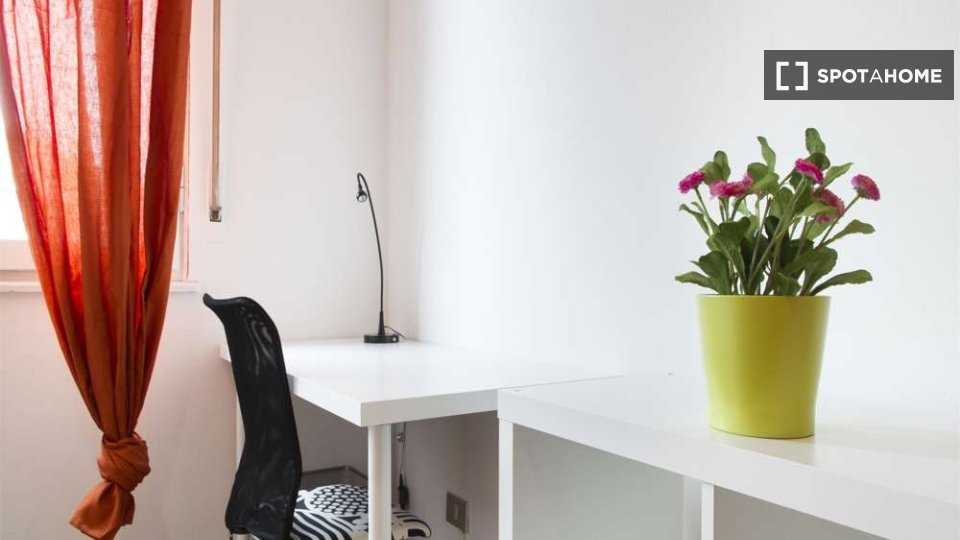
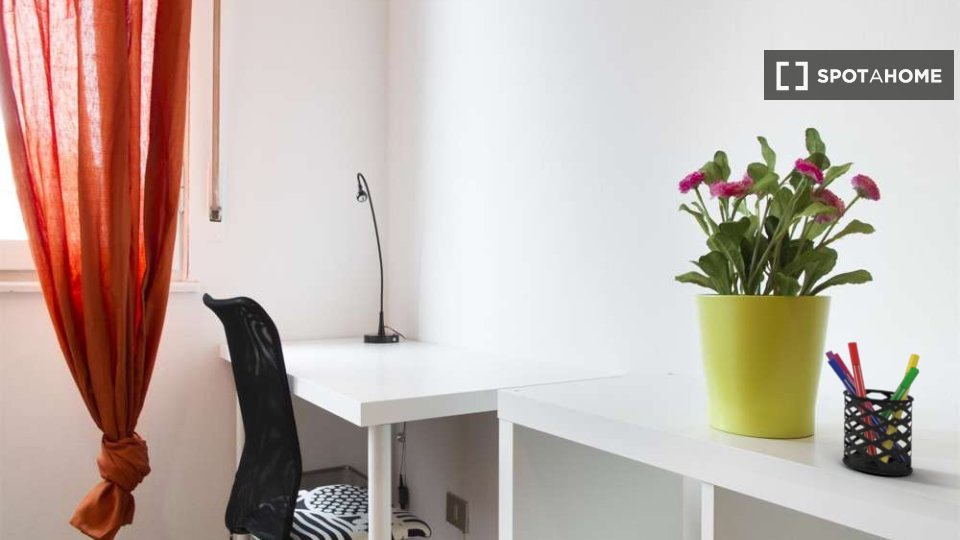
+ pen holder [824,341,920,476]
